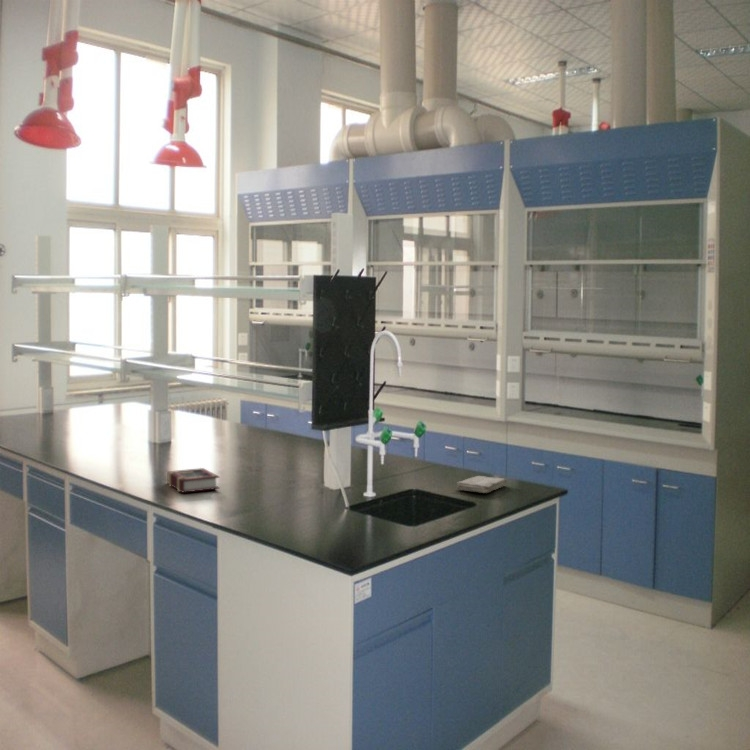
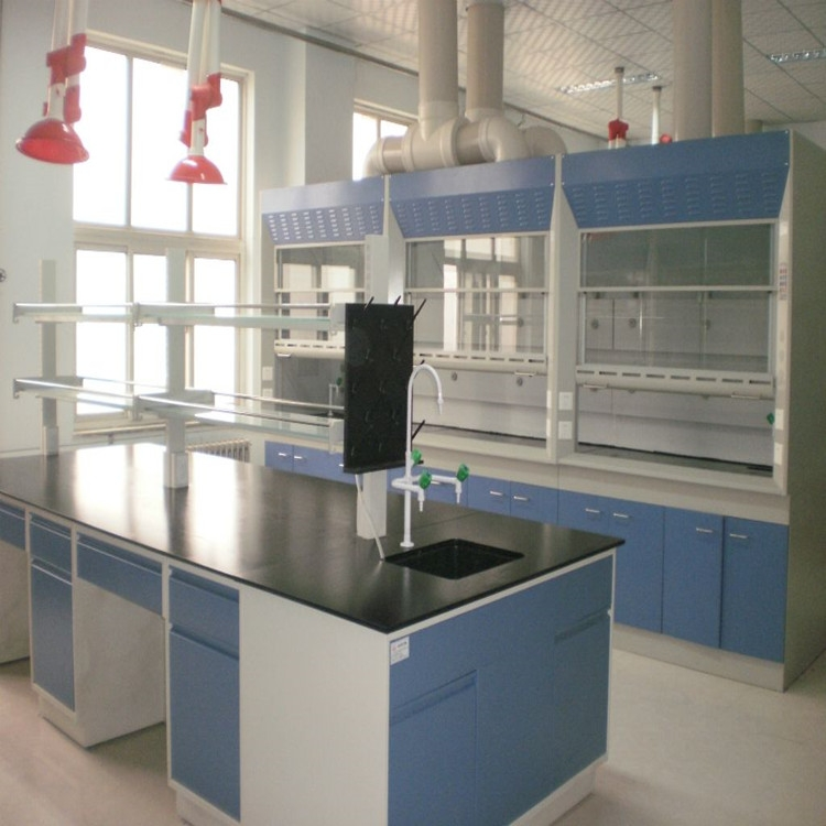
- washcloth [456,475,508,494]
- book [166,467,220,494]
